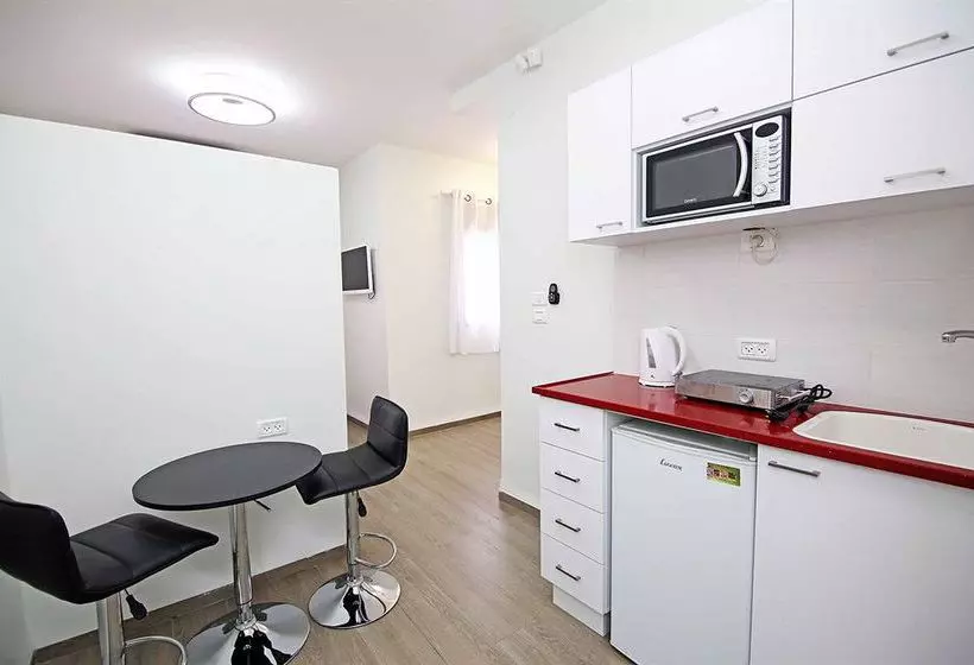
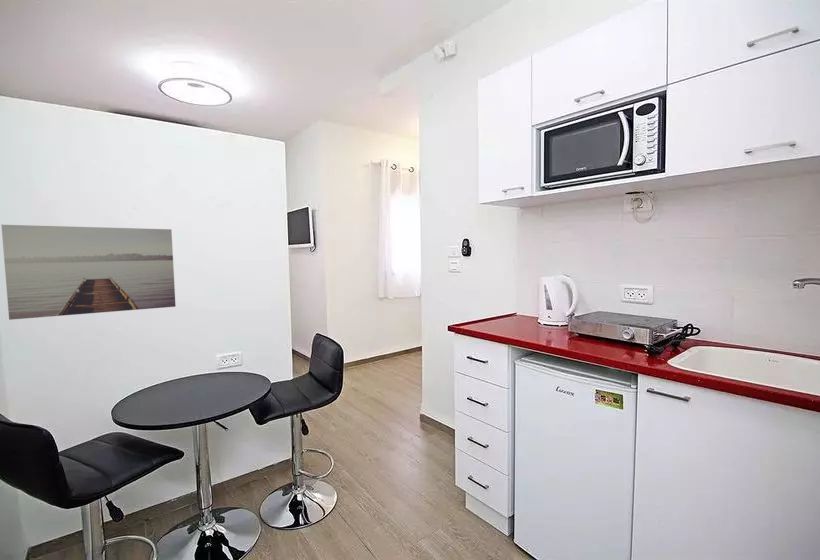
+ wall art [0,224,176,321]
